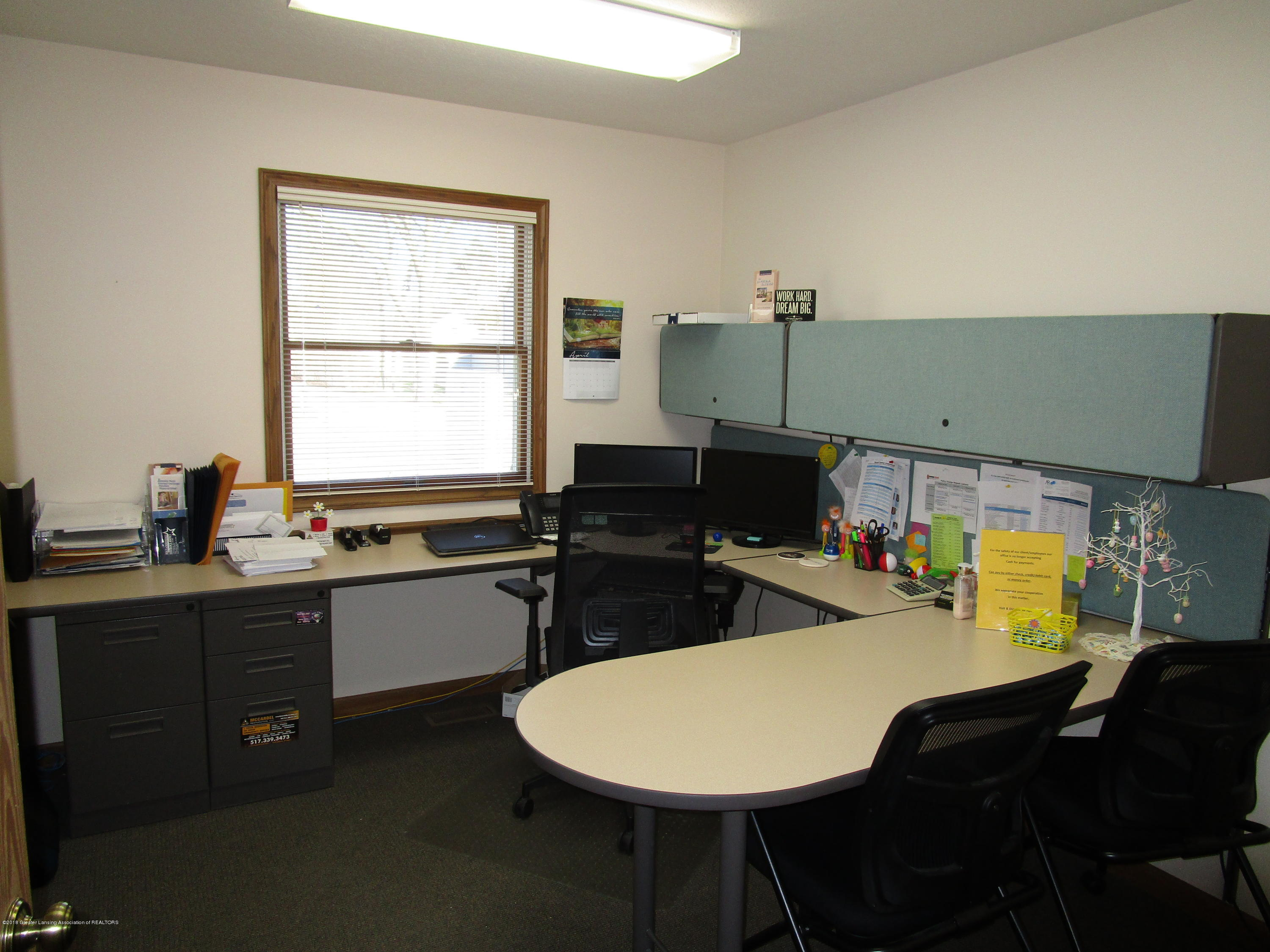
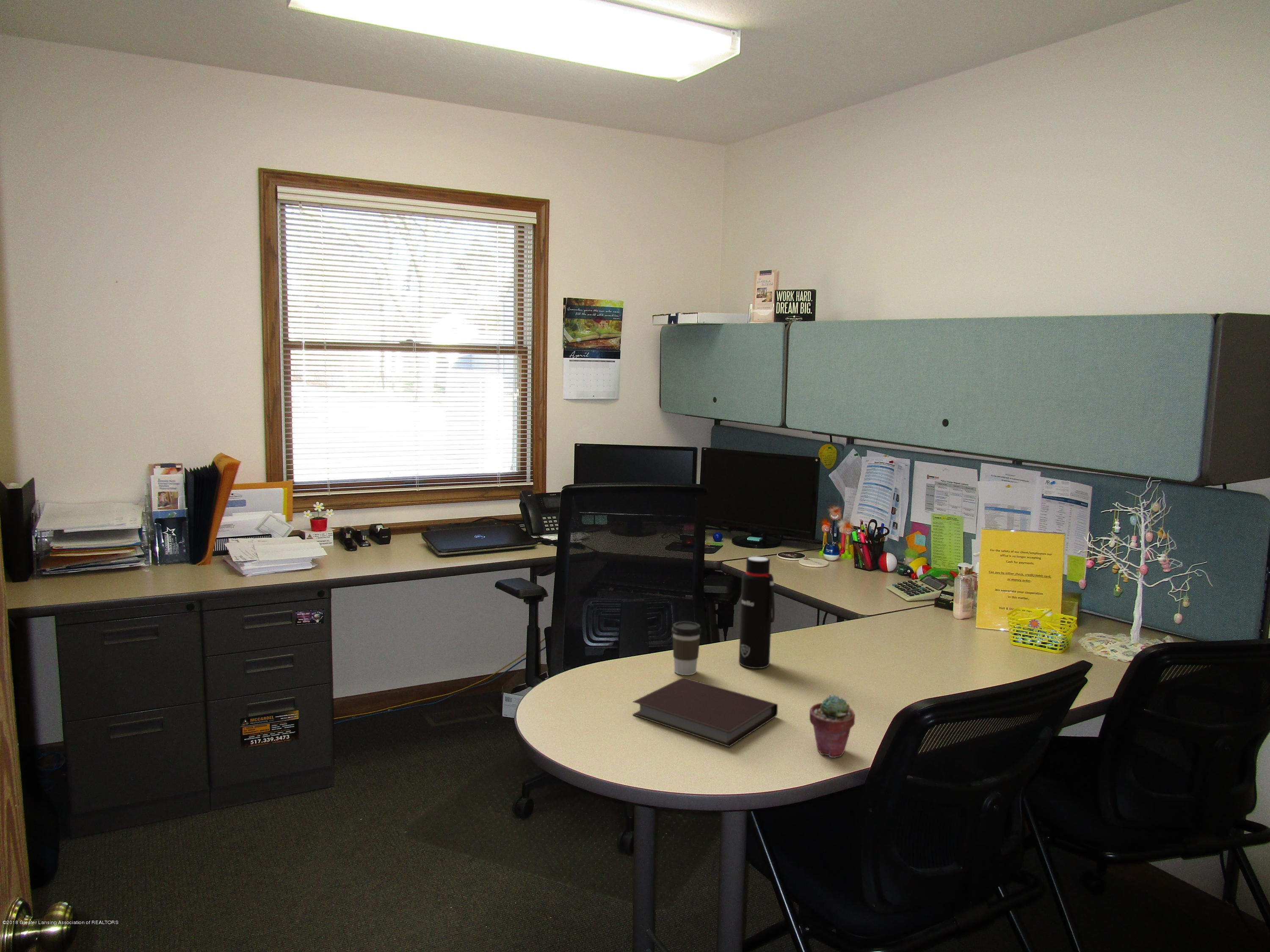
+ notebook [632,677,778,748]
+ water bottle [738,556,775,669]
+ coffee cup [671,621,701,676]
+ potted succulent [809,694,856,758]
